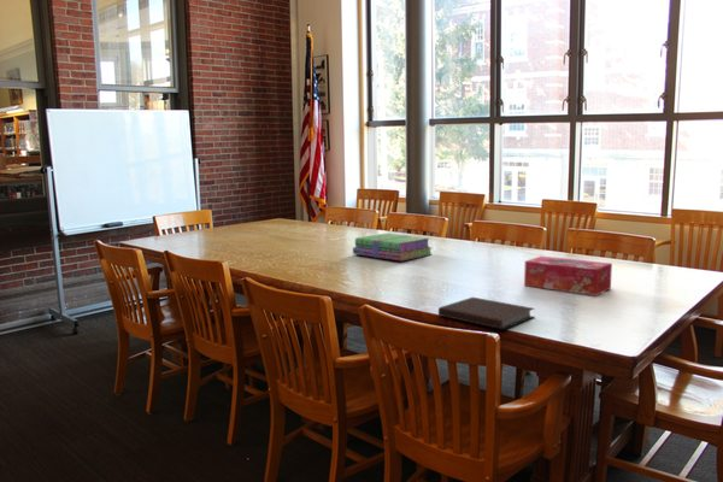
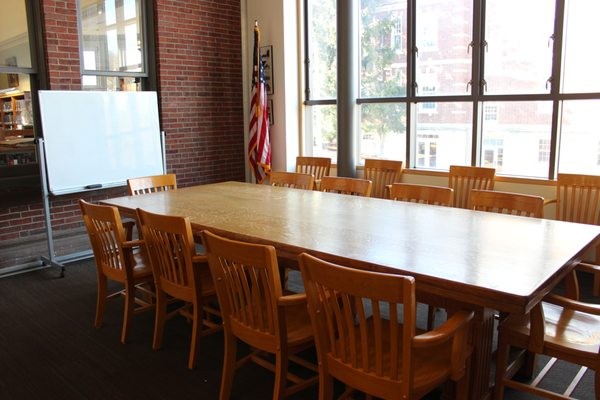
- stack of books [352,233,434,261]
- notebook [437,296,535,330]
- tissue box [523,255,613,296]
